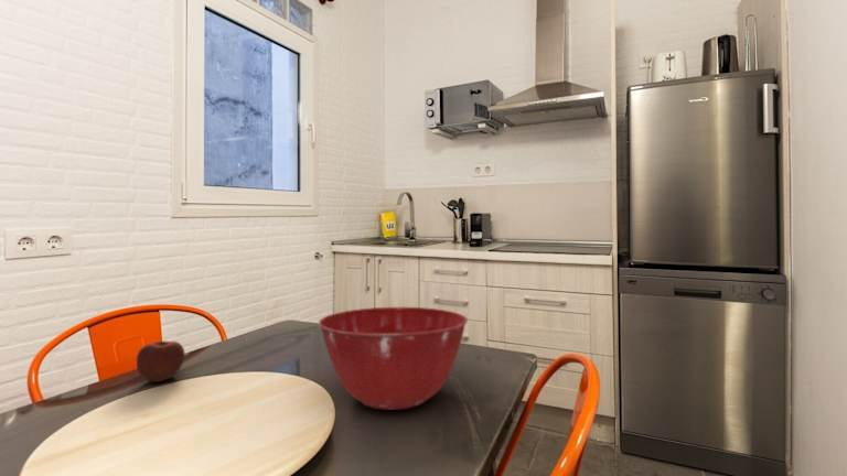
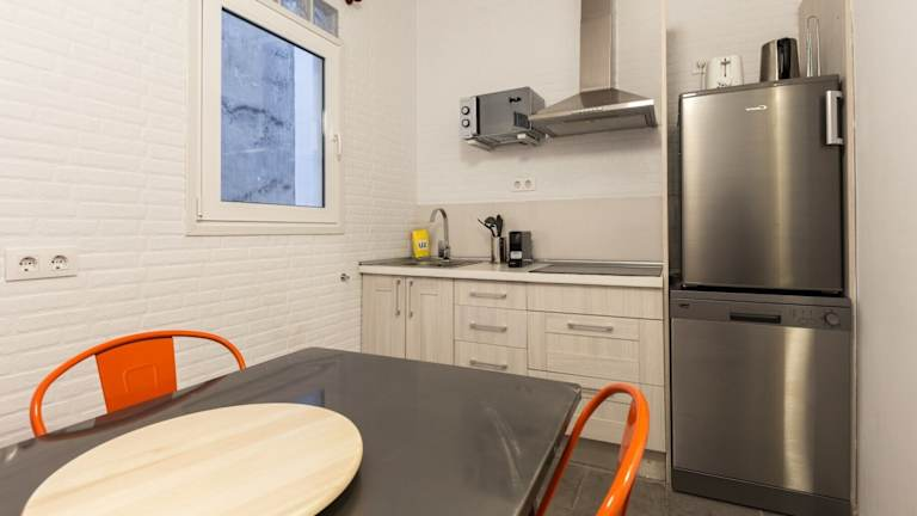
- apple [136,340,186,383]
- mixing bowl [318,306,469,411]
